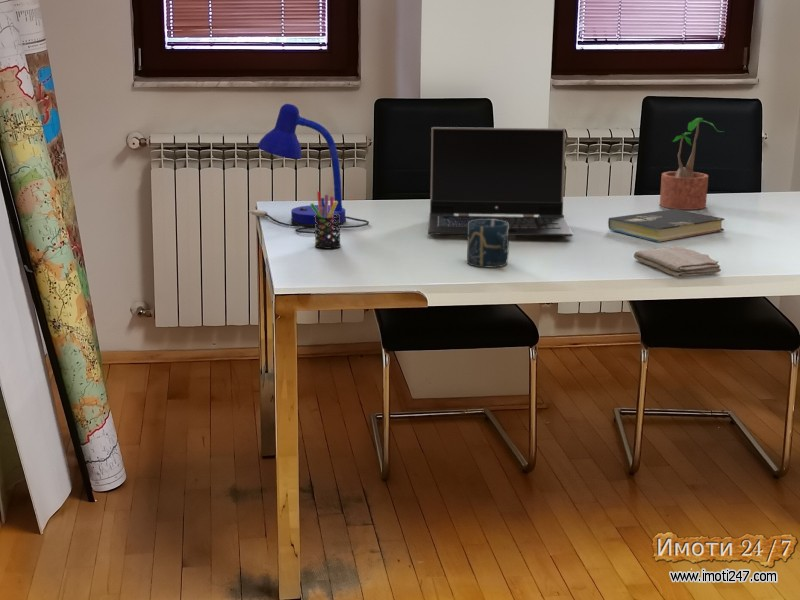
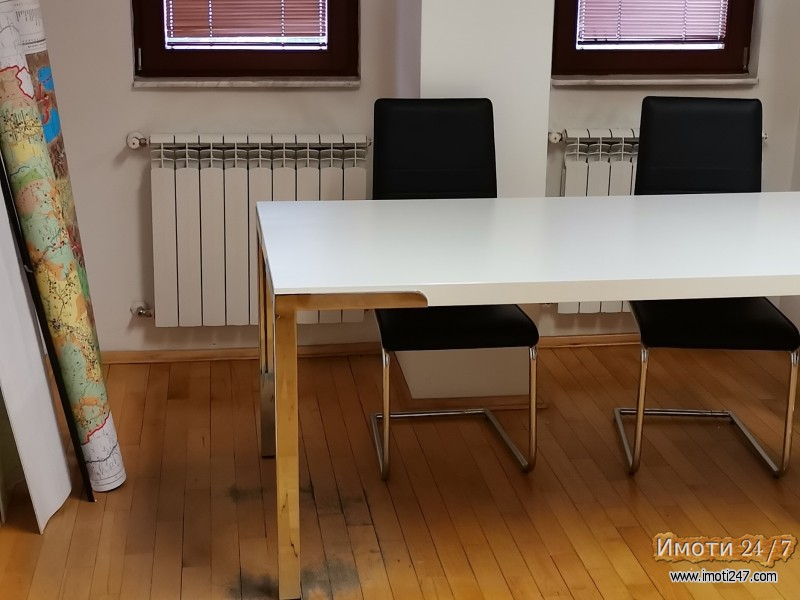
- potted plant [659,117,725,211]
- pen holder [309,190,342,250]
- laptop computer [427,126,574,237]
- book [607,208,725,243]
- washcloth [633,245,722,278]
- cup [466,219,510,268]
- desk lamp [248,103,370,235]
